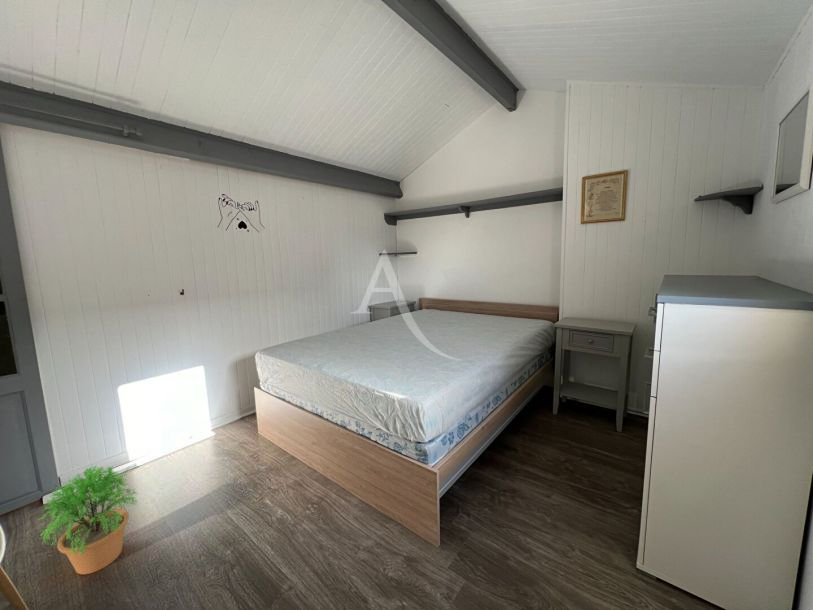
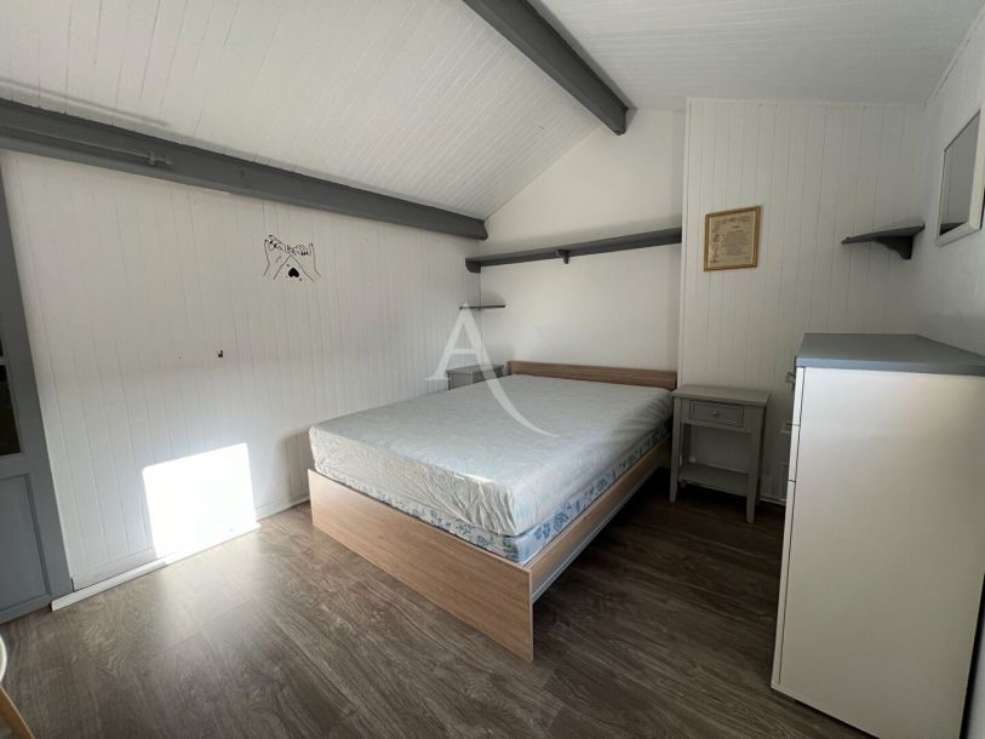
- potted plant [36,465,139,575]
